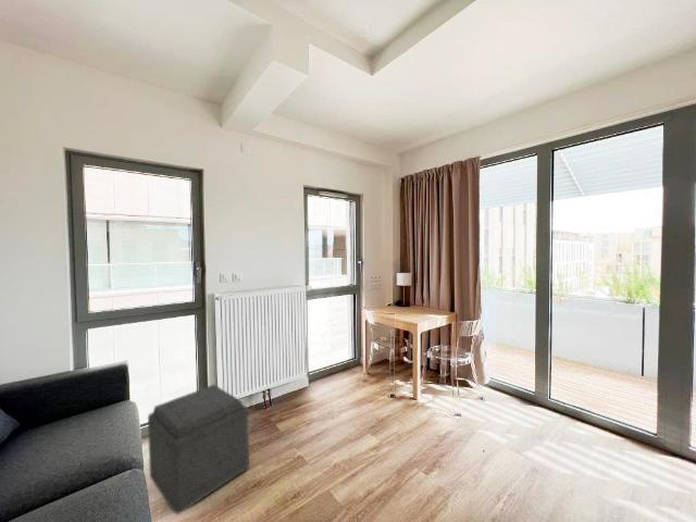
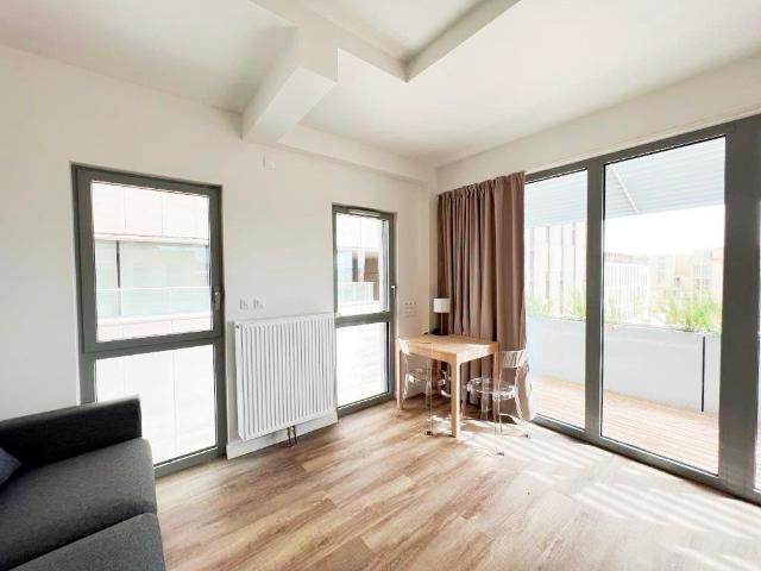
- ottoman [147,384,250,514]
